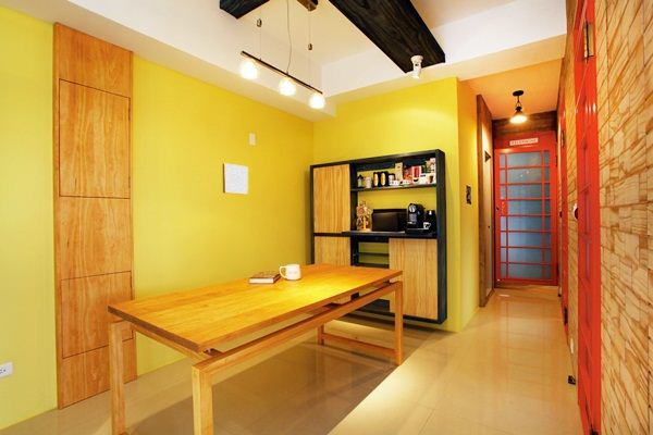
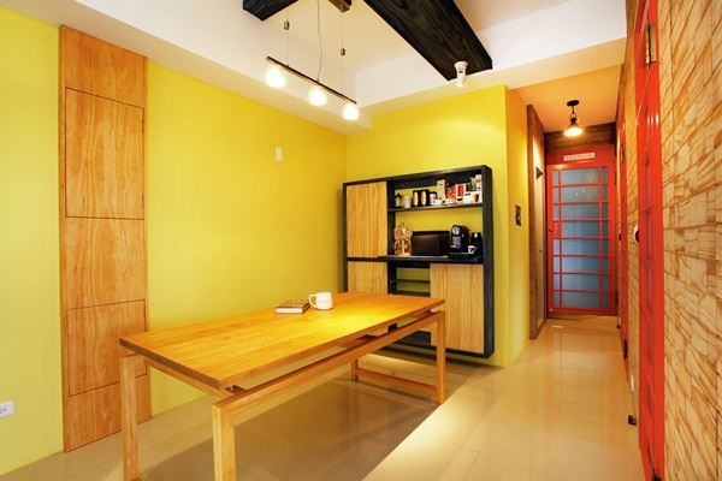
- wall art [222,162,249,196]
